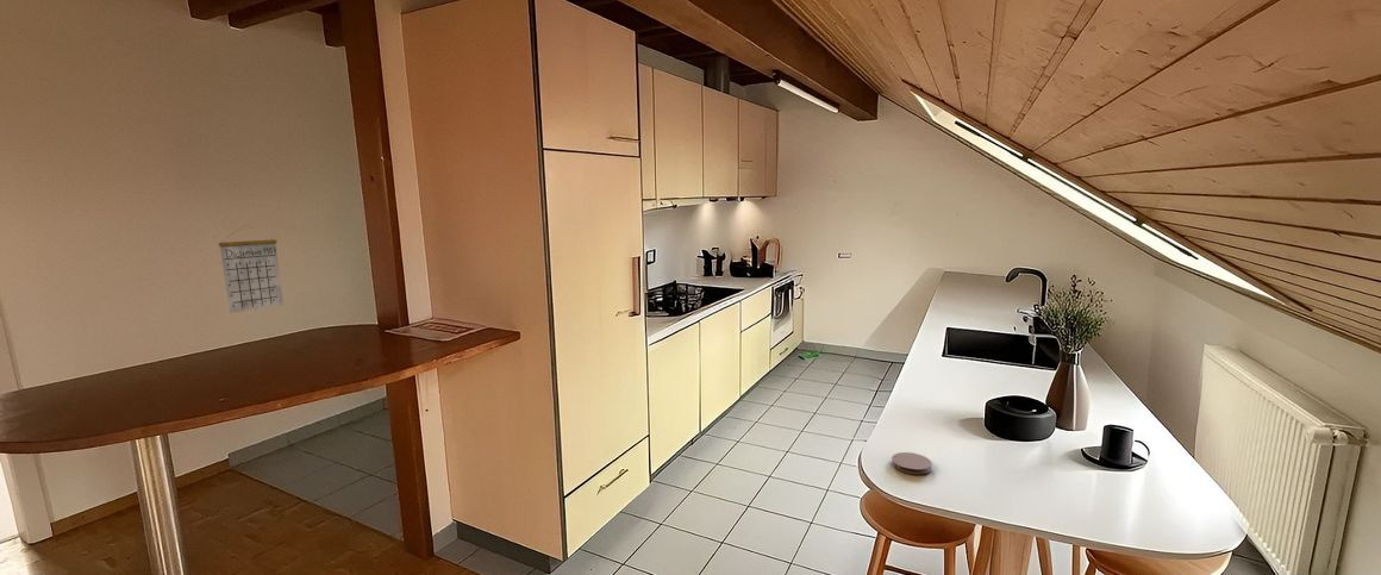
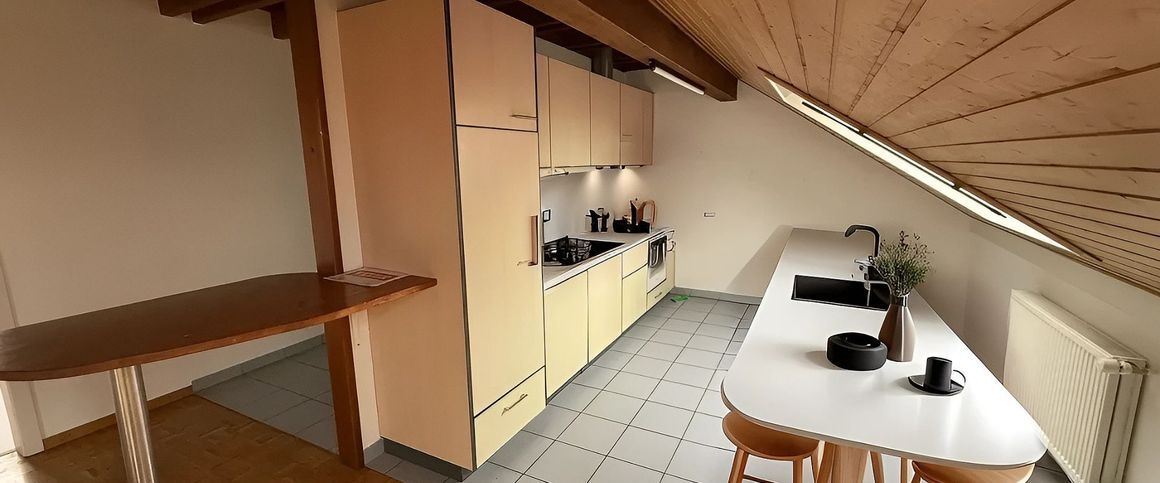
- coaster [891,451,933,475]
- calendar [218,224,285,314]
